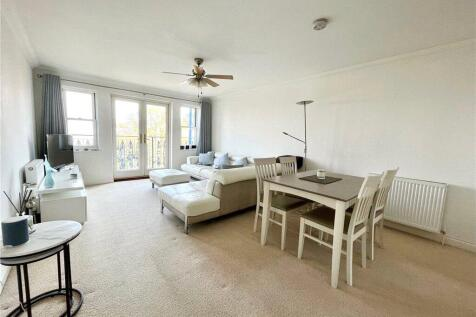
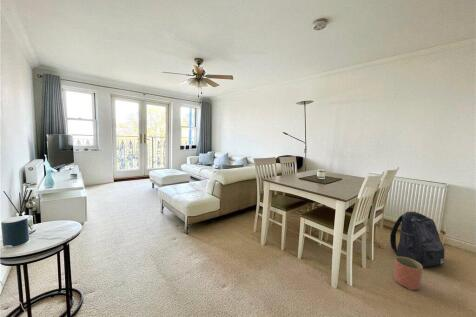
+ planter [393,256,424,291]
+ backpack [389,211,446,268]
